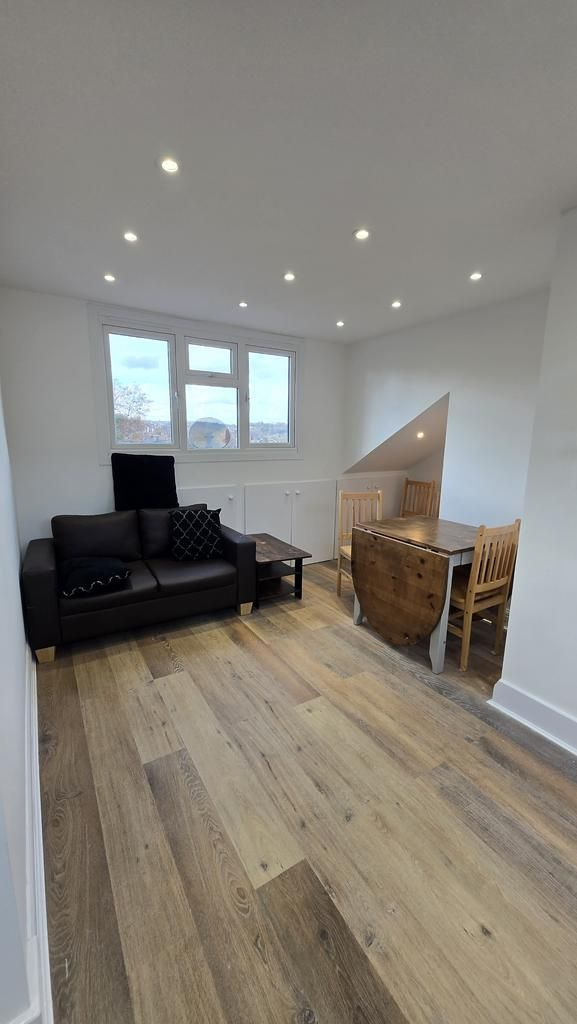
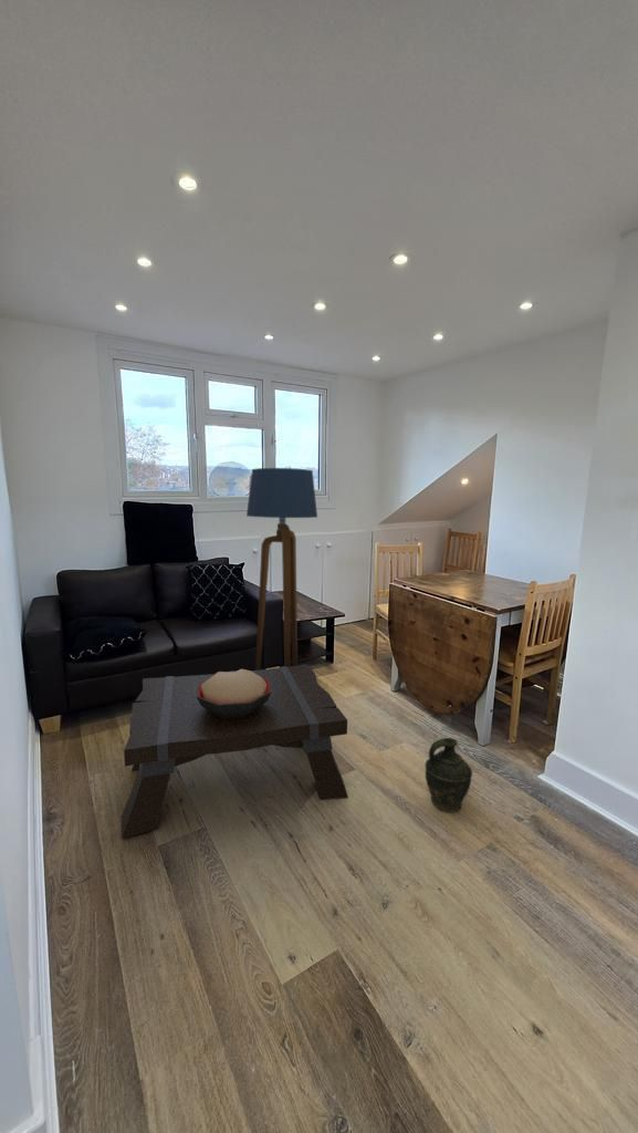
+ decorative bowl [197,668,271,719]
+ floor lamp [245,467,318,671]
+ coffee table [121,663,349,840]
+ ceramic jug [425,737,473,813]
